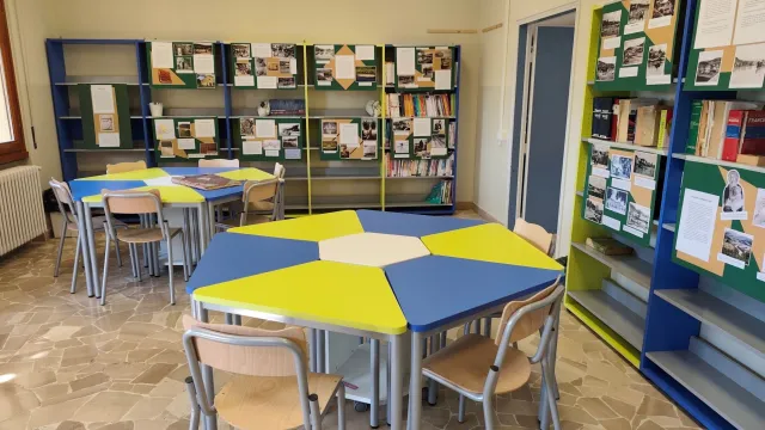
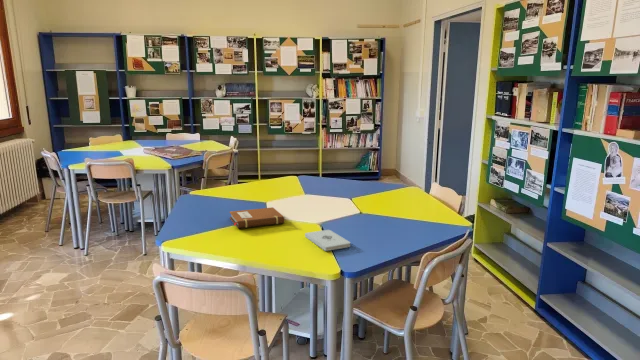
+ notebook [229,206,286,229]
+ notepad [304,229,351,252]
